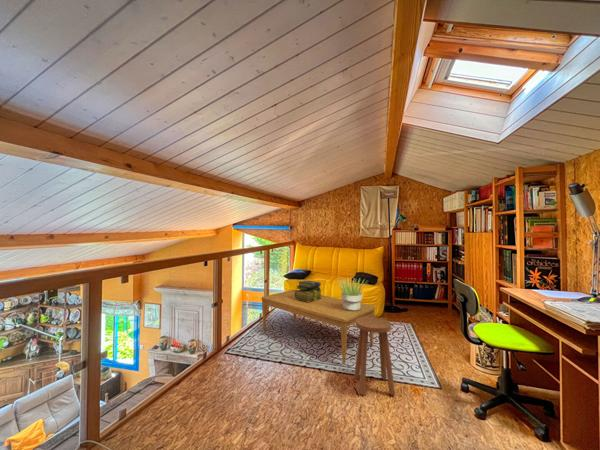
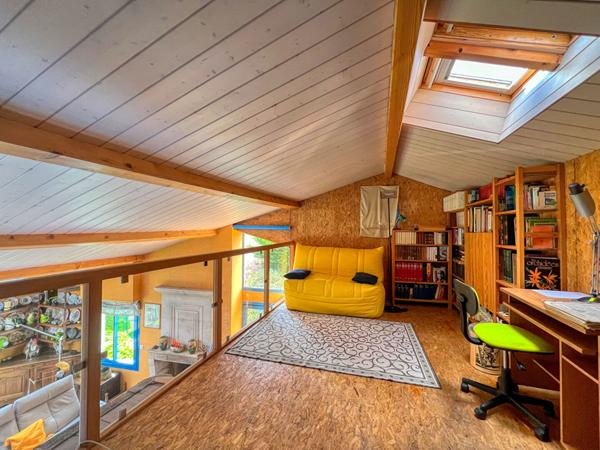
- coffee table [261,289,376,364]
- stool [353,316,396,396]
- potted plant [337,277,369,311]
- stack of books [295,279,323,302]
